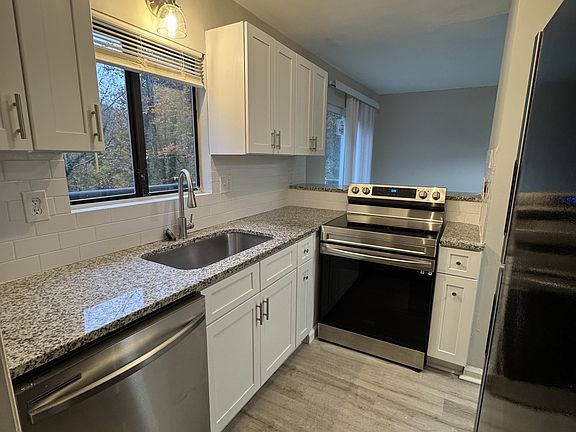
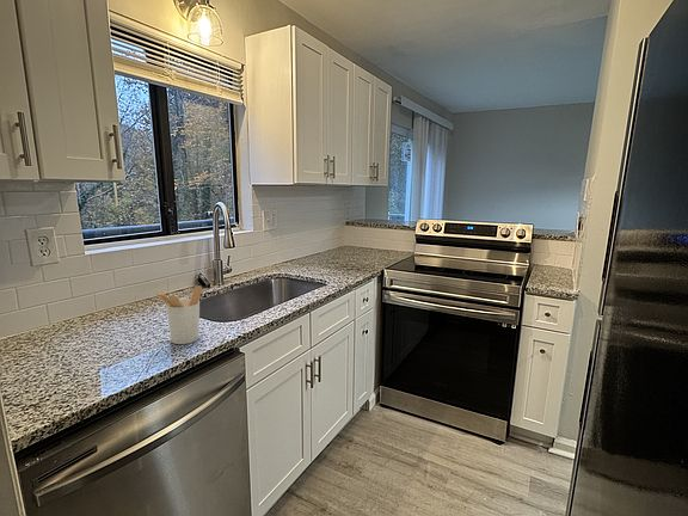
+ utensil holder [155,284,203,345]
